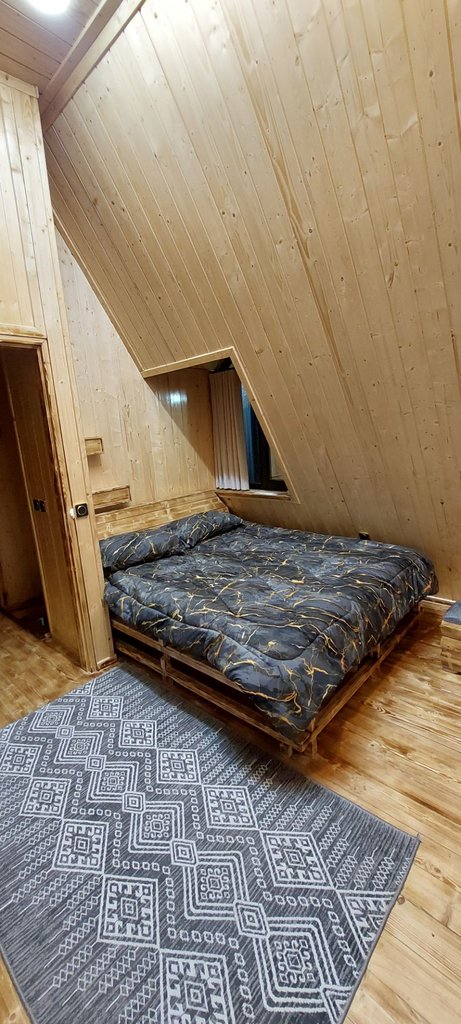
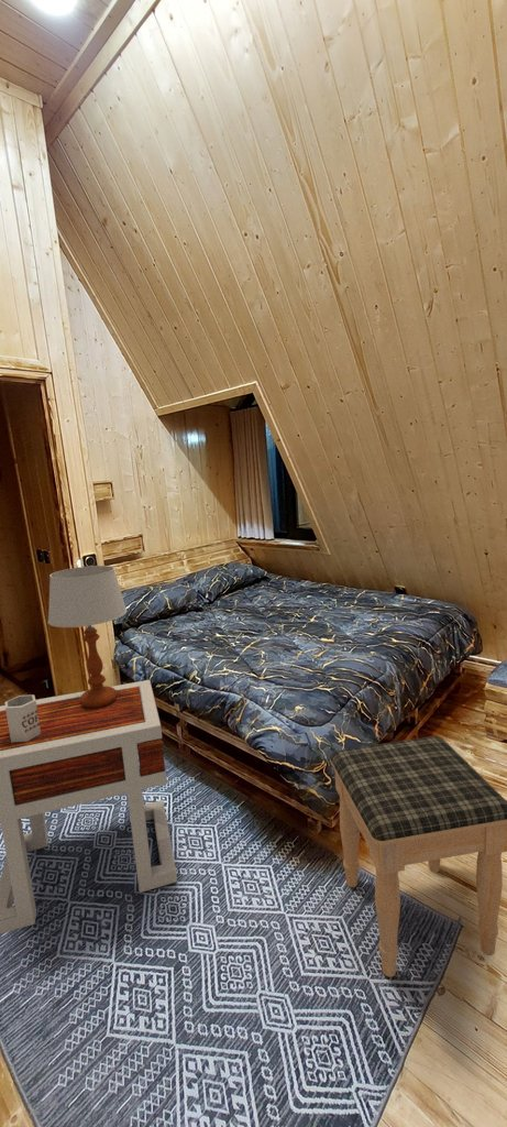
+ table lamp [47,565,128,708]
+ side table [0,679,178,935]
+ footstool [329,735,507,978]
+ mug [4,693,41,742]
